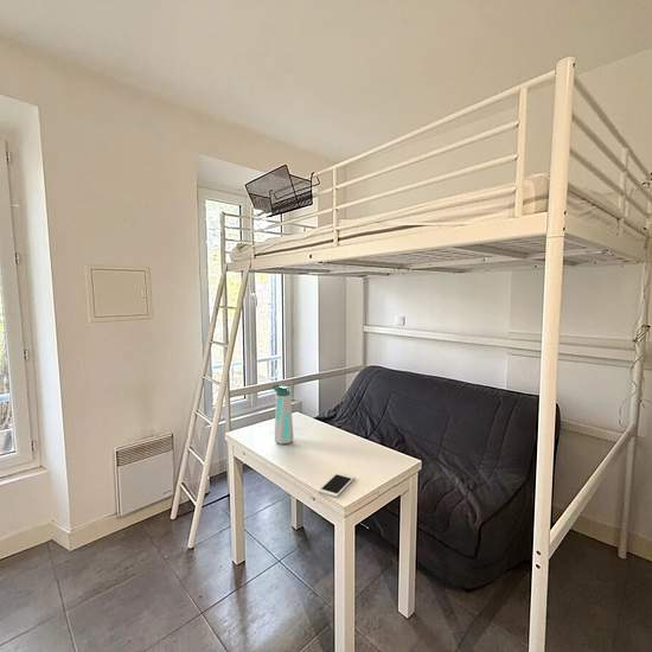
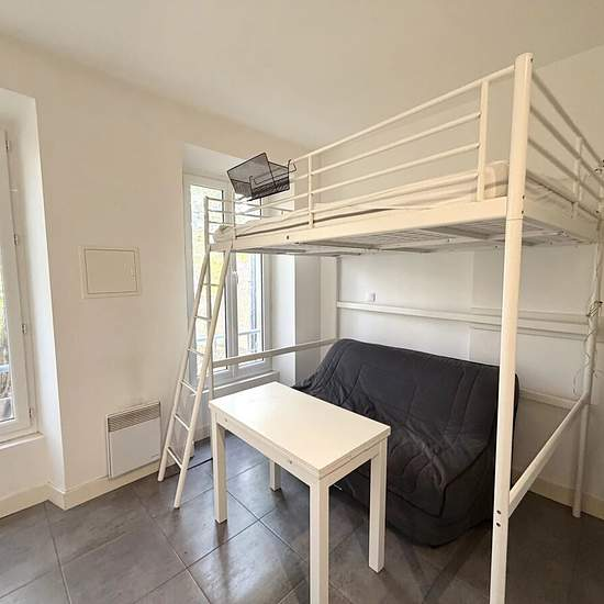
- water bottle [270,383,294,446]
- cell phone [318,471,356,498]
